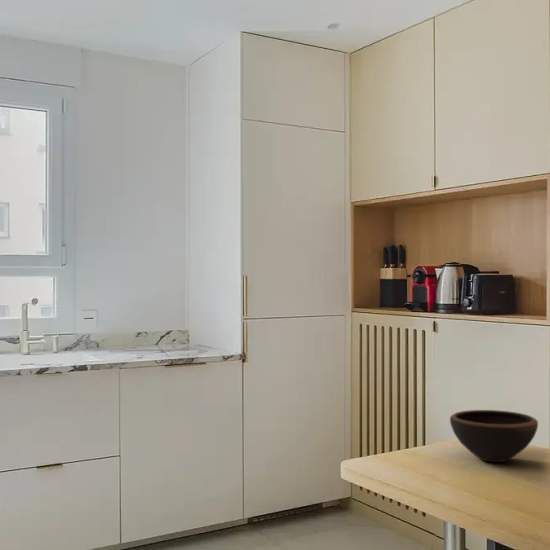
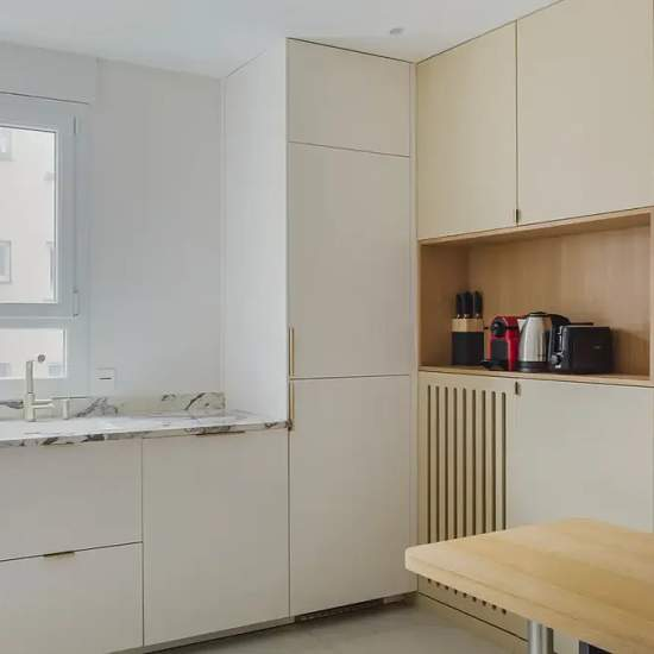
- bowl [449,409,539,463]
